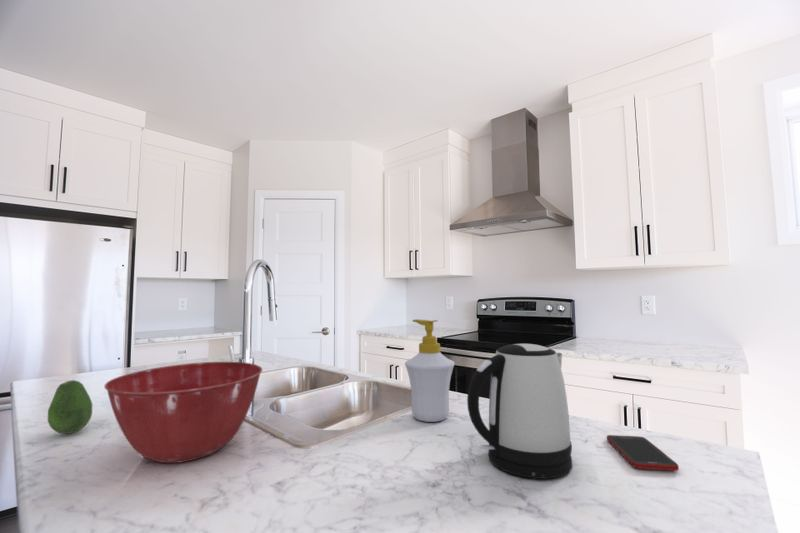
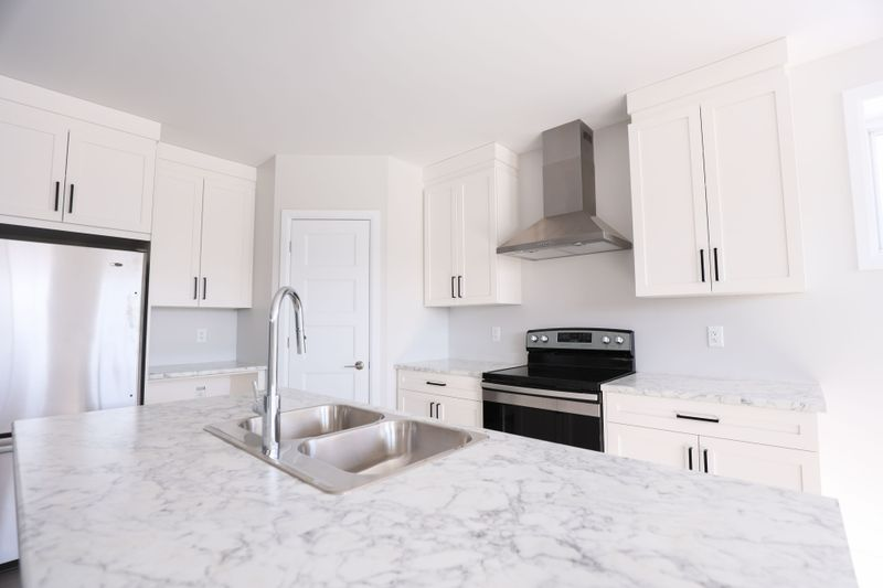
- soap bottle [404,318,456,423]
- fruit [47,379,93,435]
- mixing bowl [103,361,263,464]
- cell phone [606,434,680,472]
- kettle [466,343,574,480]
